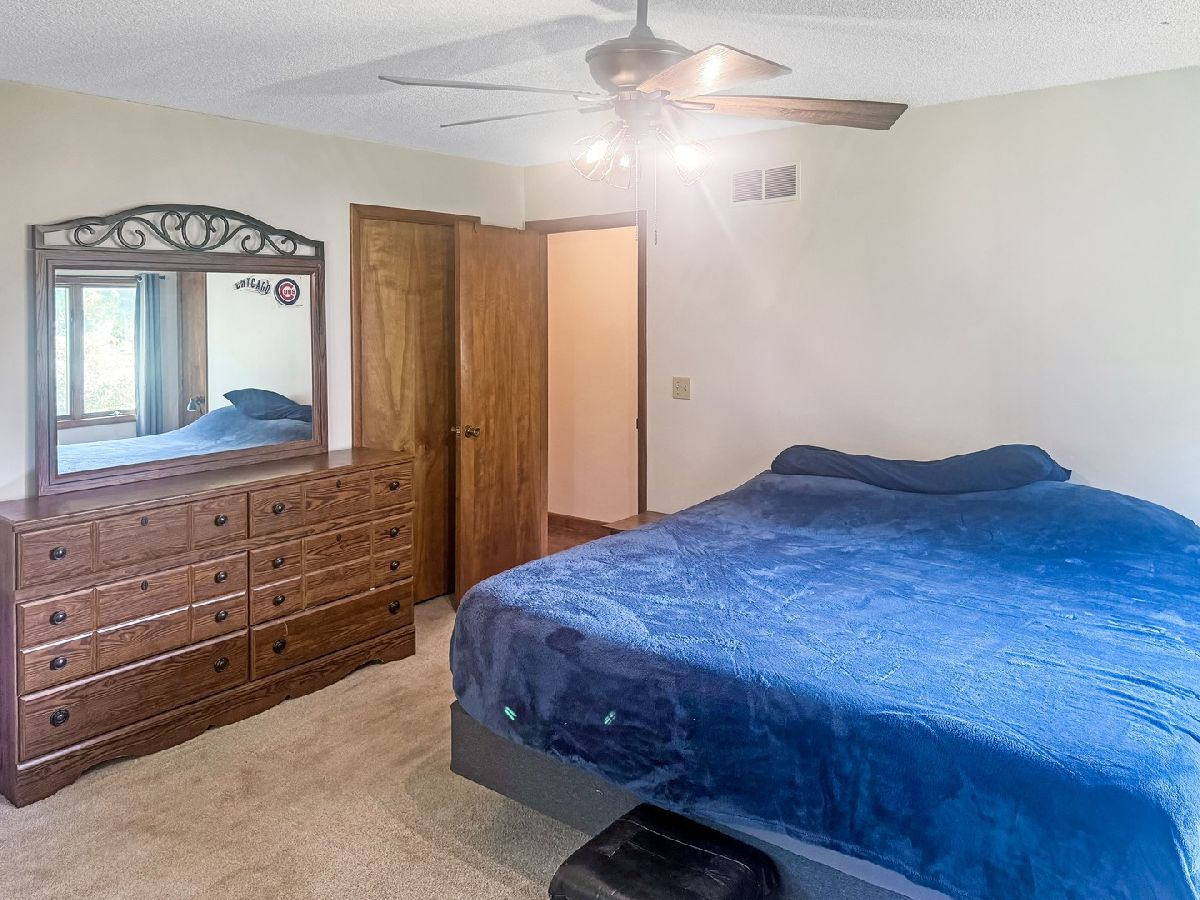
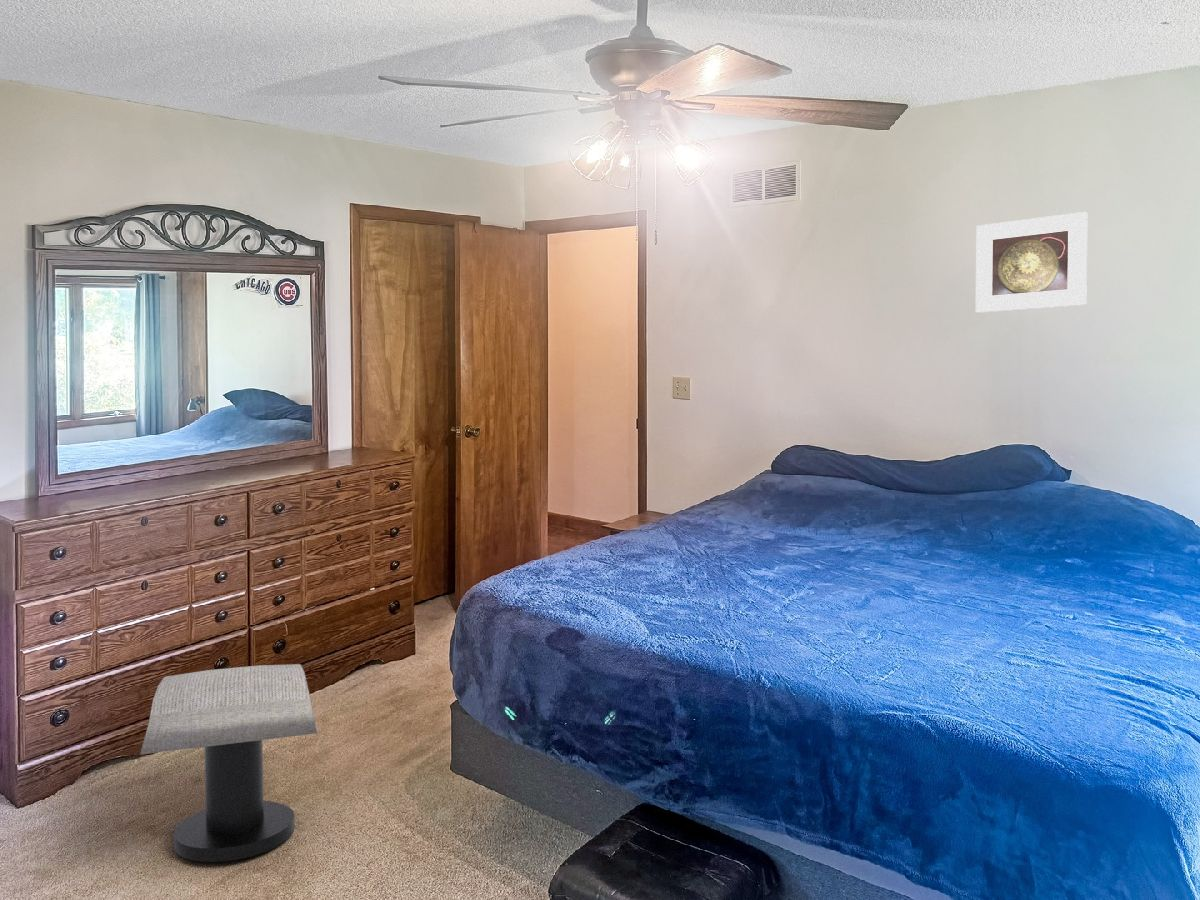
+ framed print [975,211,1088,314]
+ stool [139,663,318,863]
